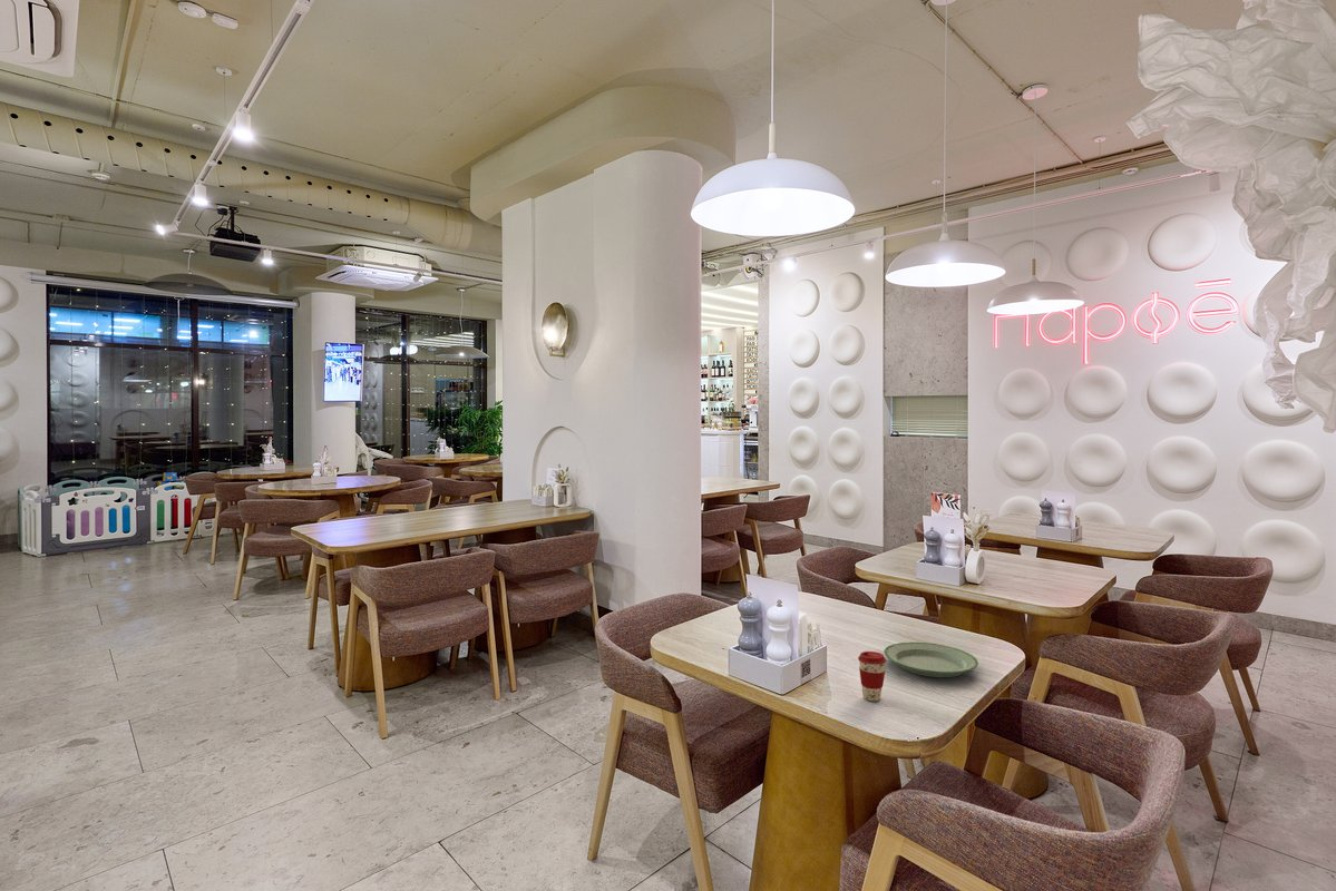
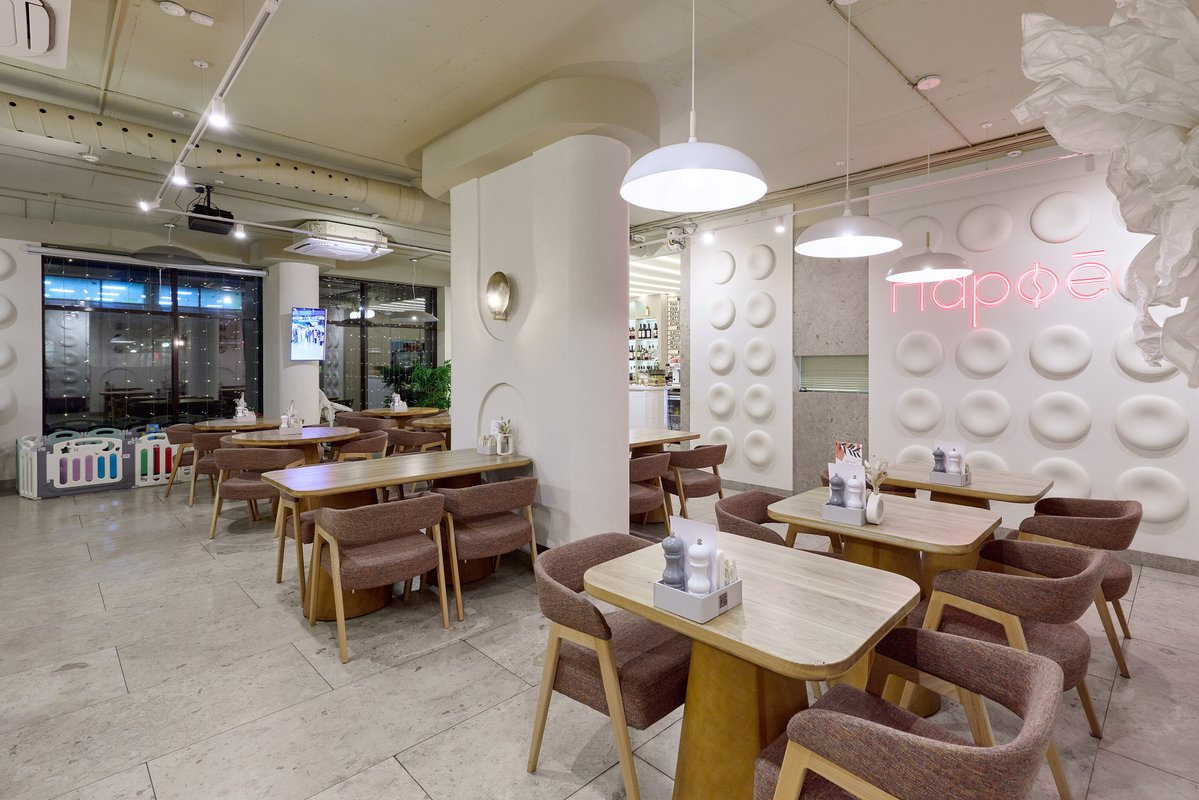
- coffee cup [857,650,887,702]
- plate [882,642,979,678]
